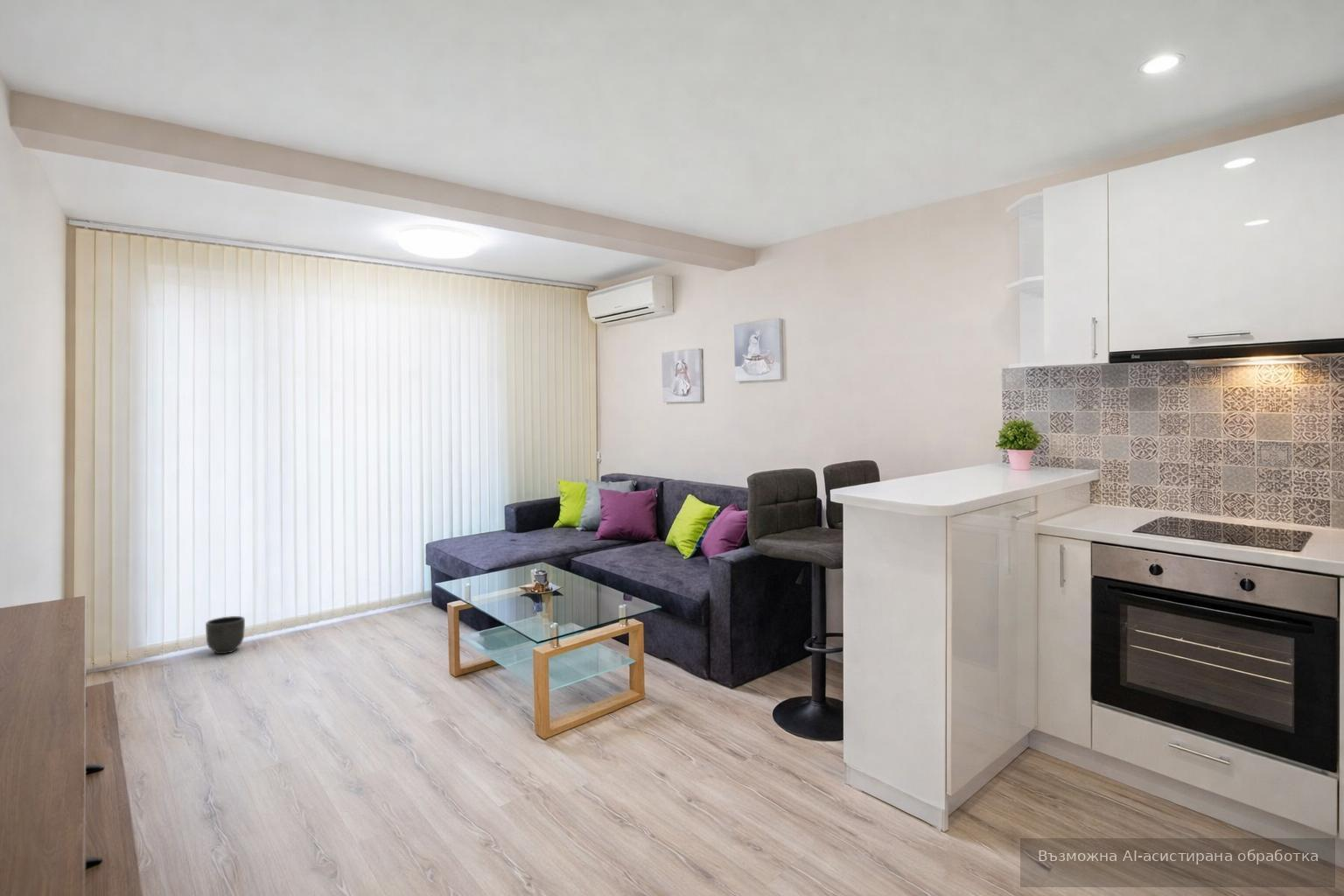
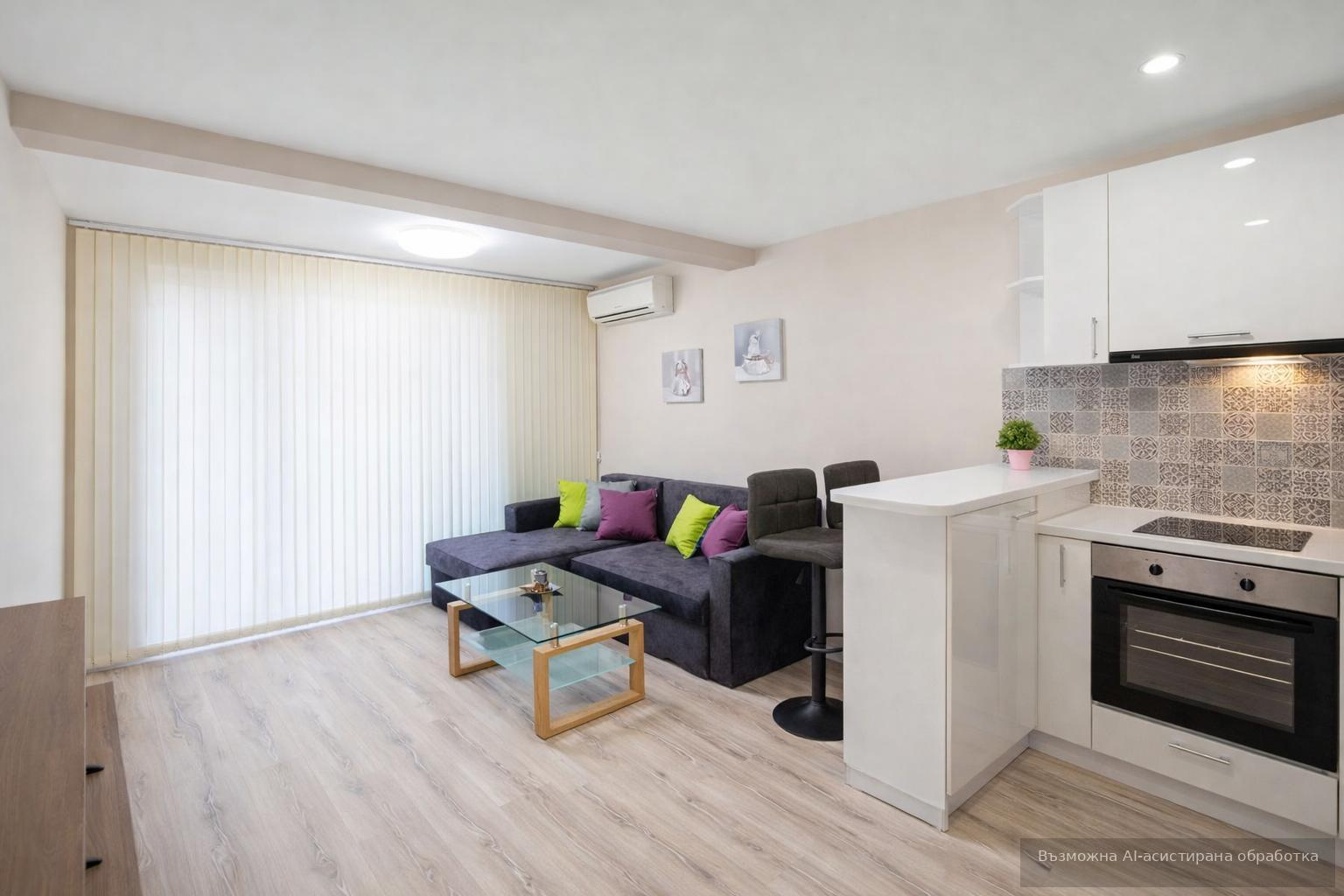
- planter [205,615,246,655]
